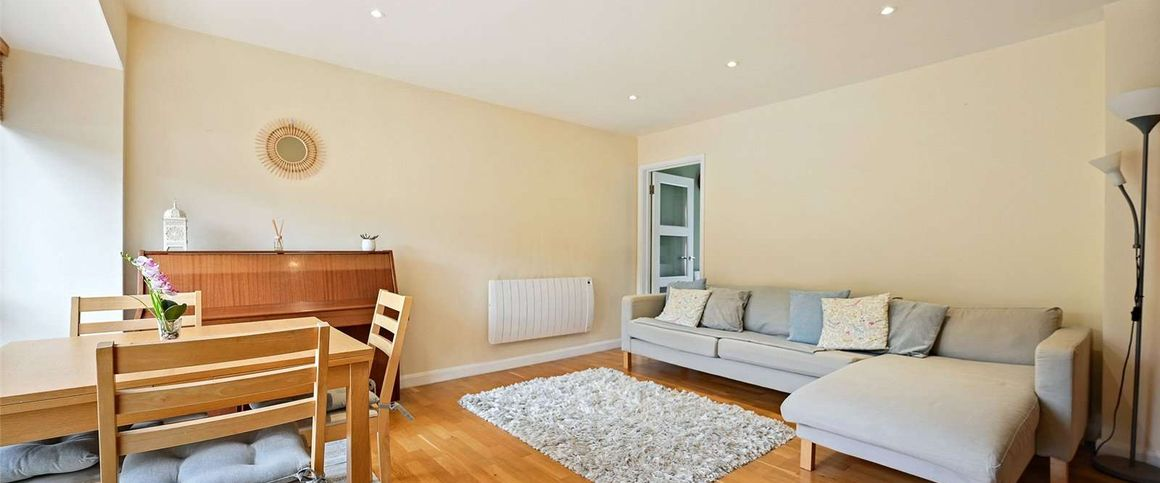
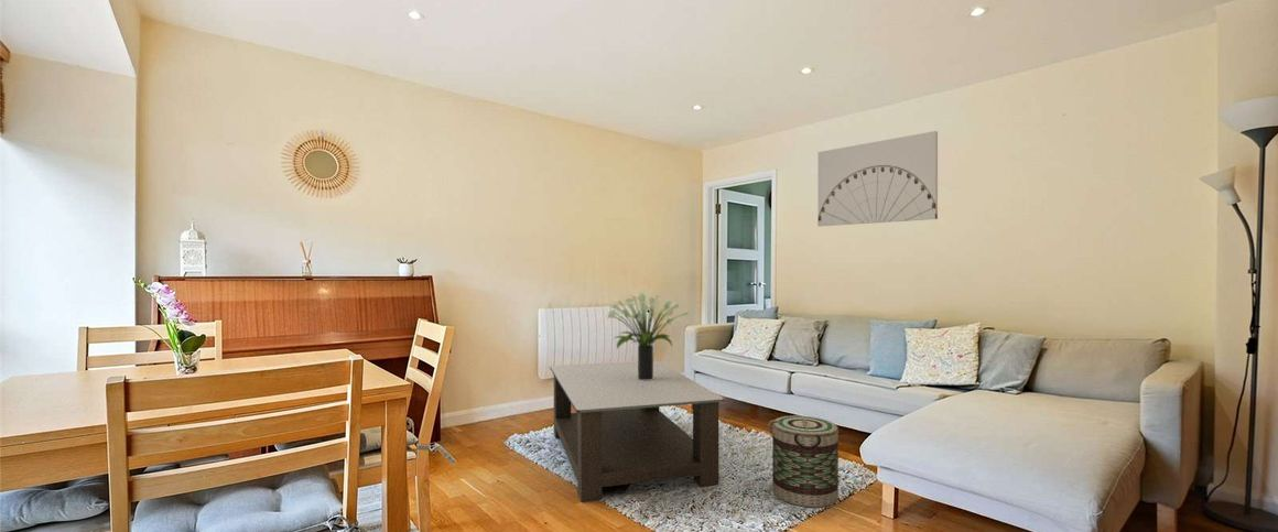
+ coffee table [549,359,725,503]
+ potted plant [607,291,689,380]
+ wall art [816,130,939,227]
+ basket [767,414,840,508]
